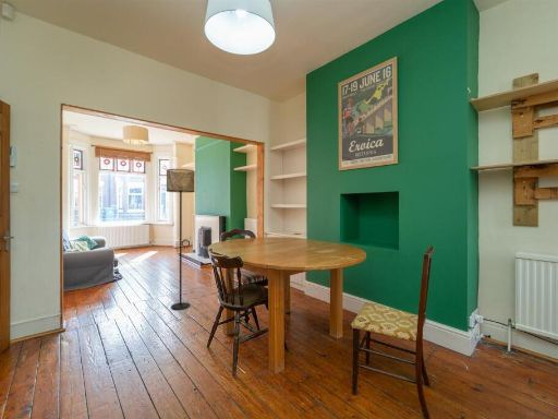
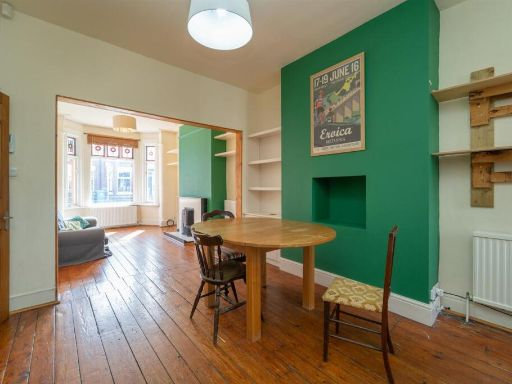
- floor lamp [166,168,196,311]
